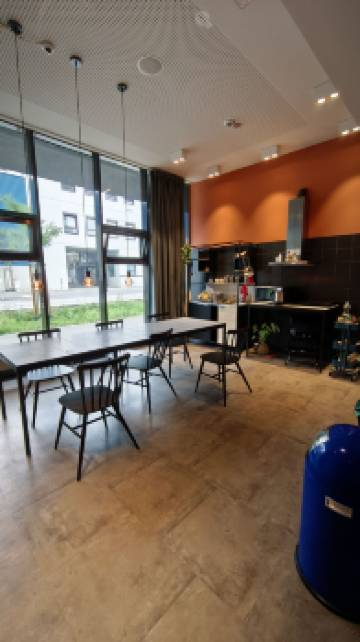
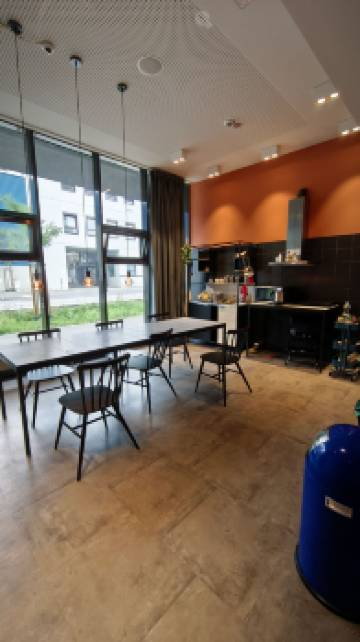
- house plant [251,322,280,356]
